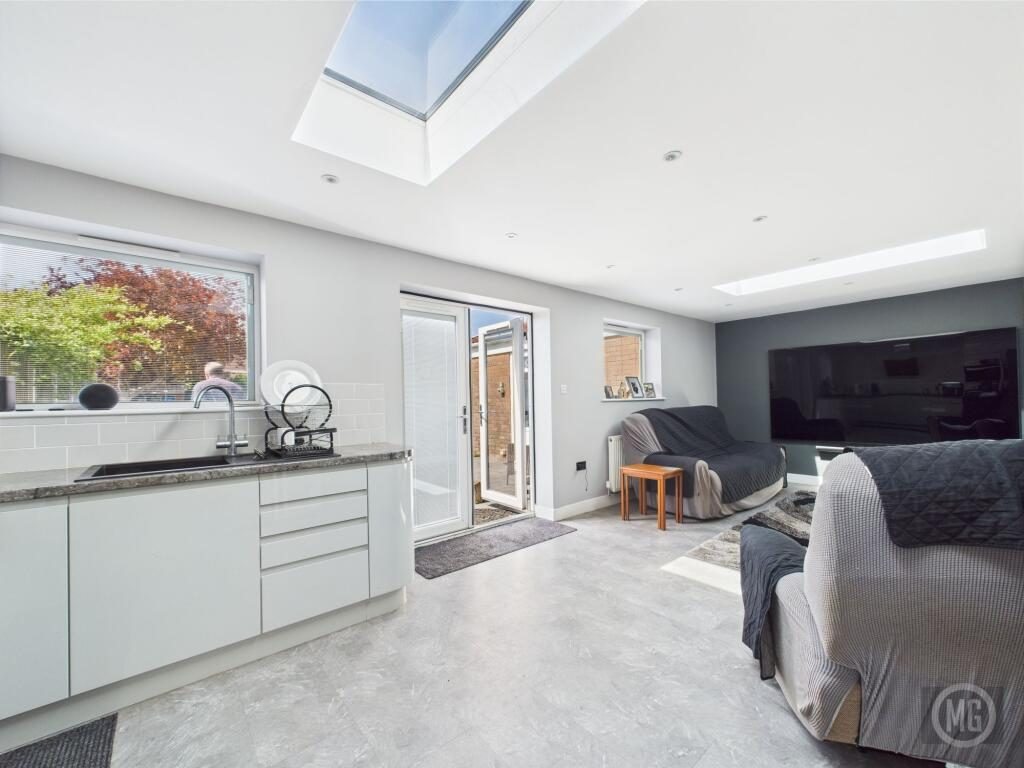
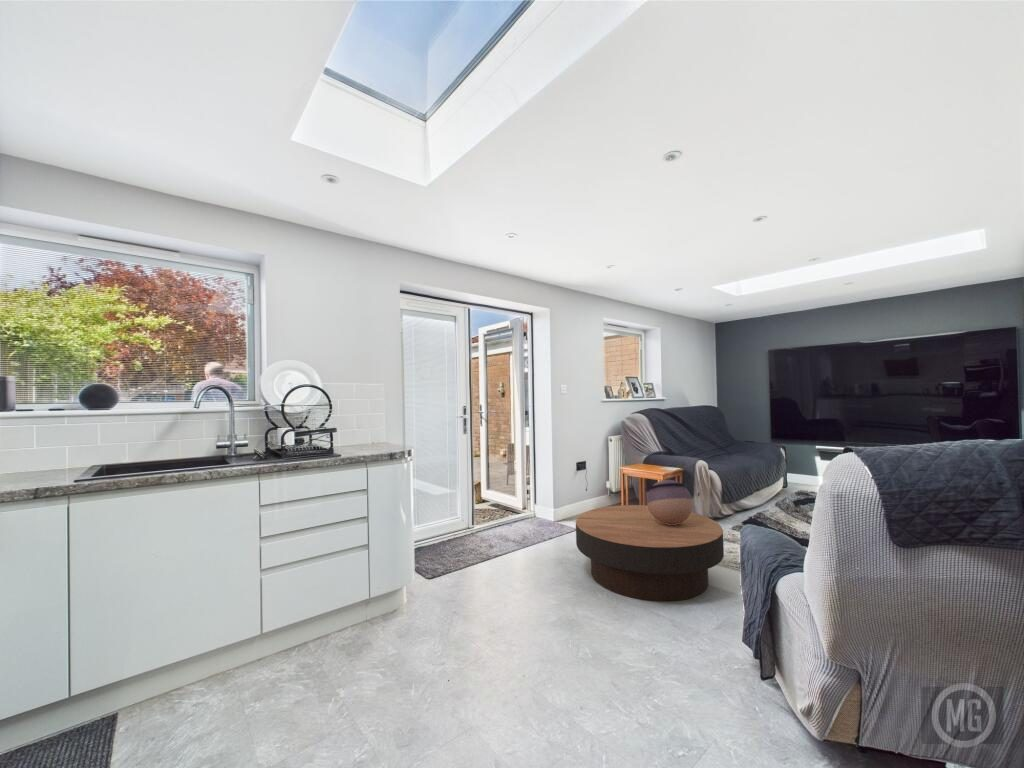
+ coffee table [575,504,725,602]
+ decorative bowl [644,479,694,525]
